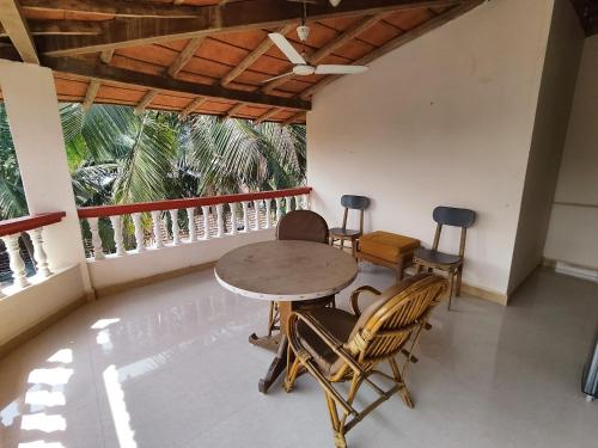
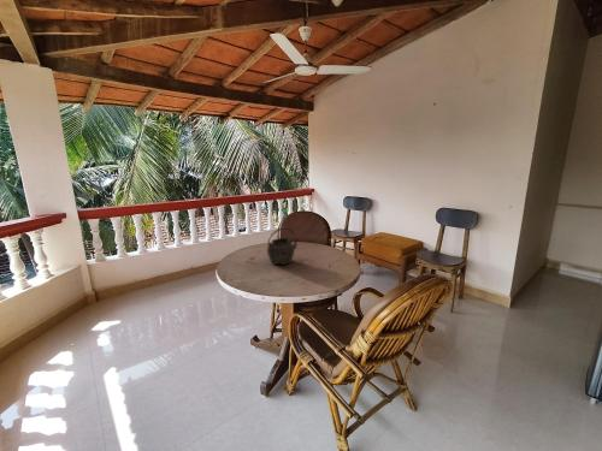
+ kettle [266,226,301,266]
